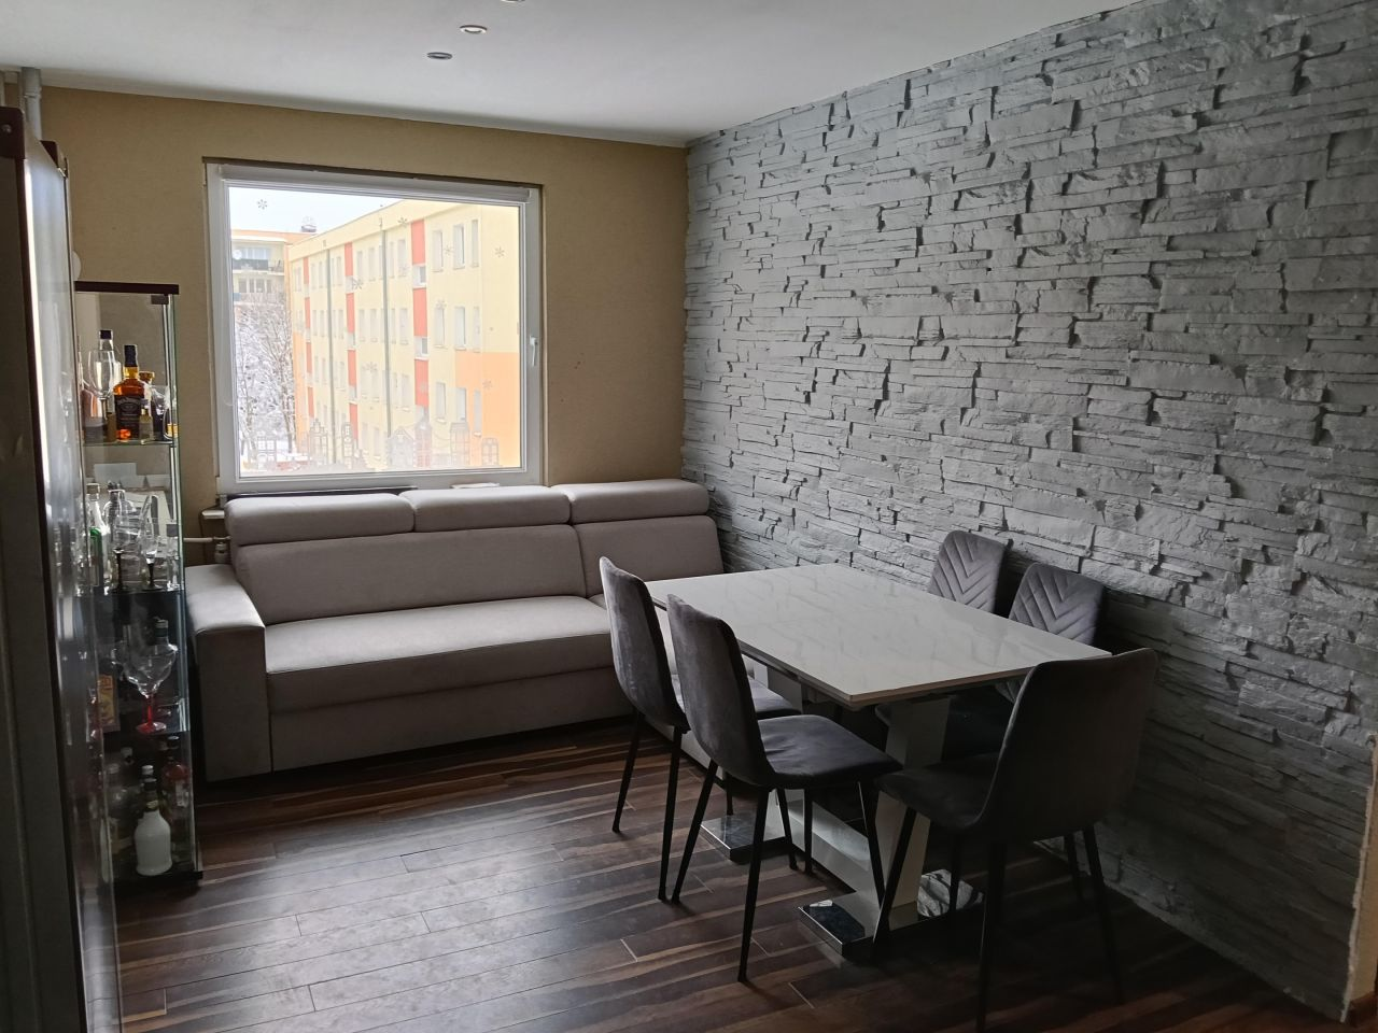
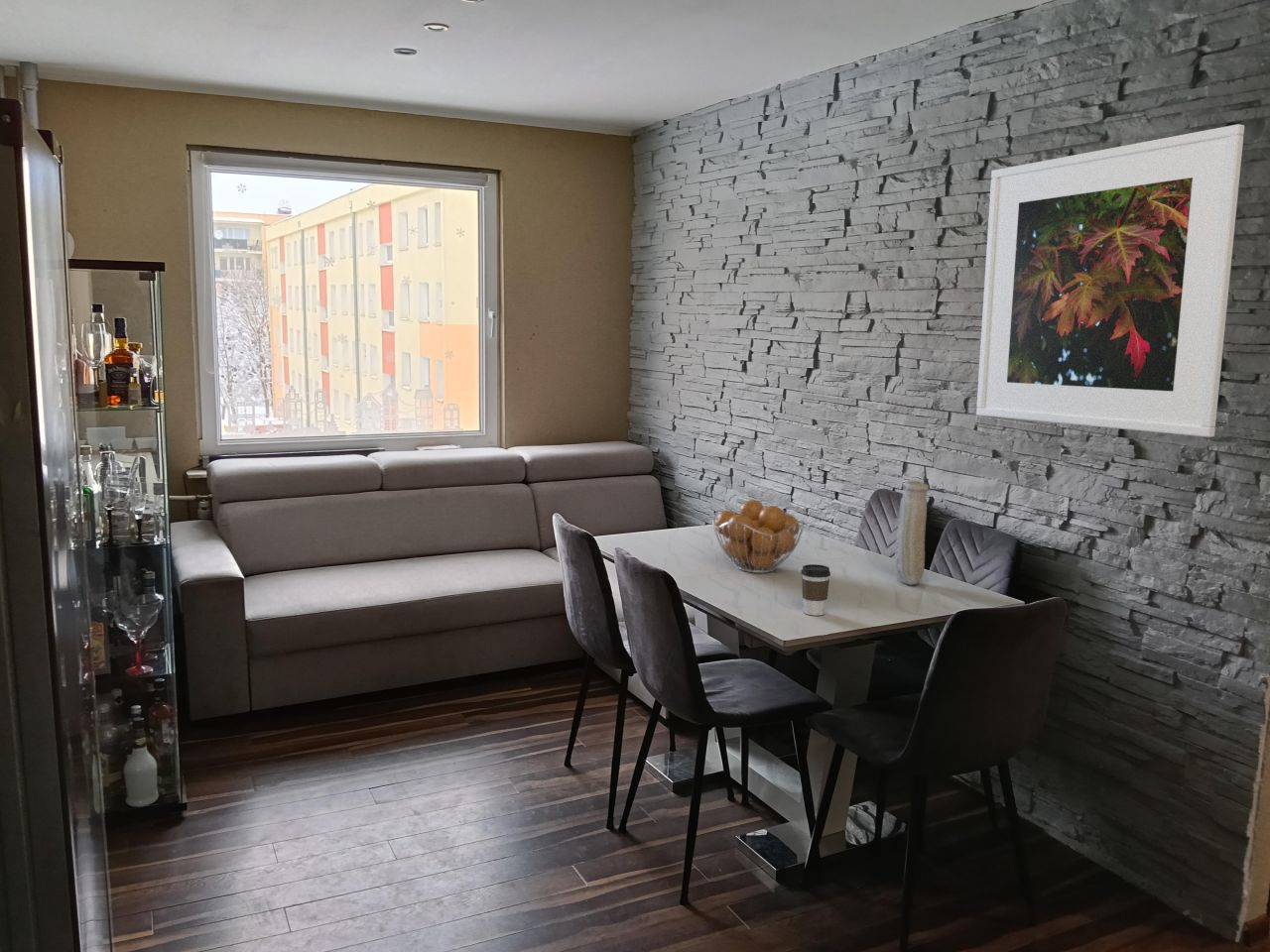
+ vase [894,480,930,586]
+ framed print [975,123,1245,438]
+ fruit basket [712,499,806,574]
+ coffee cup [801,563,831,617]
